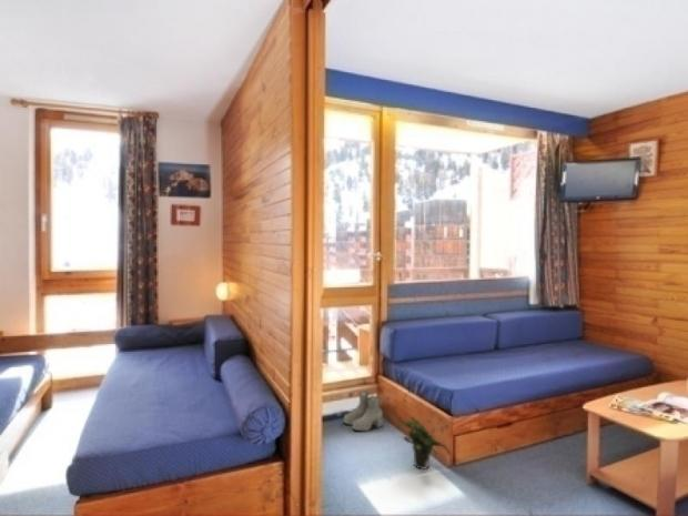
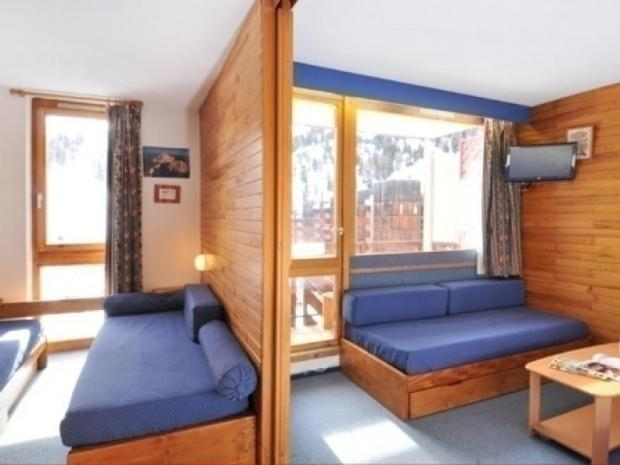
- boots [343,391,384,433]
- potted plant [398,416,452,471]
